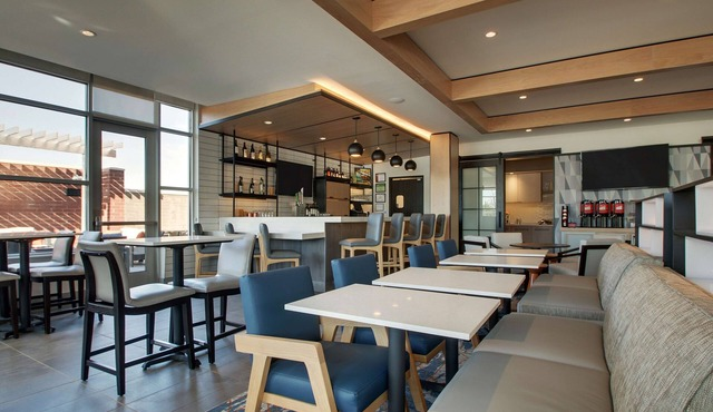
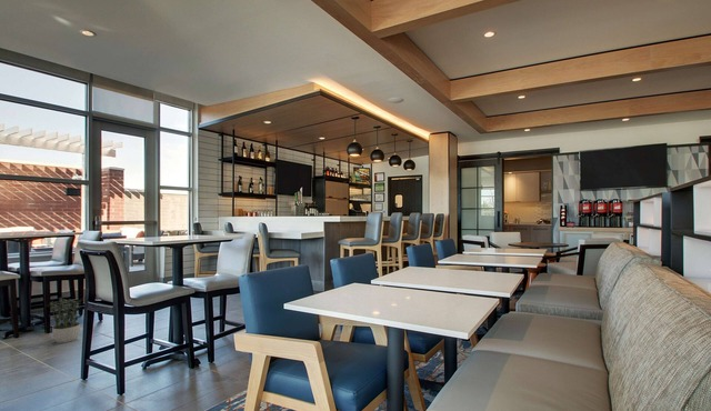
+ potted plant [44,297,83,344]
